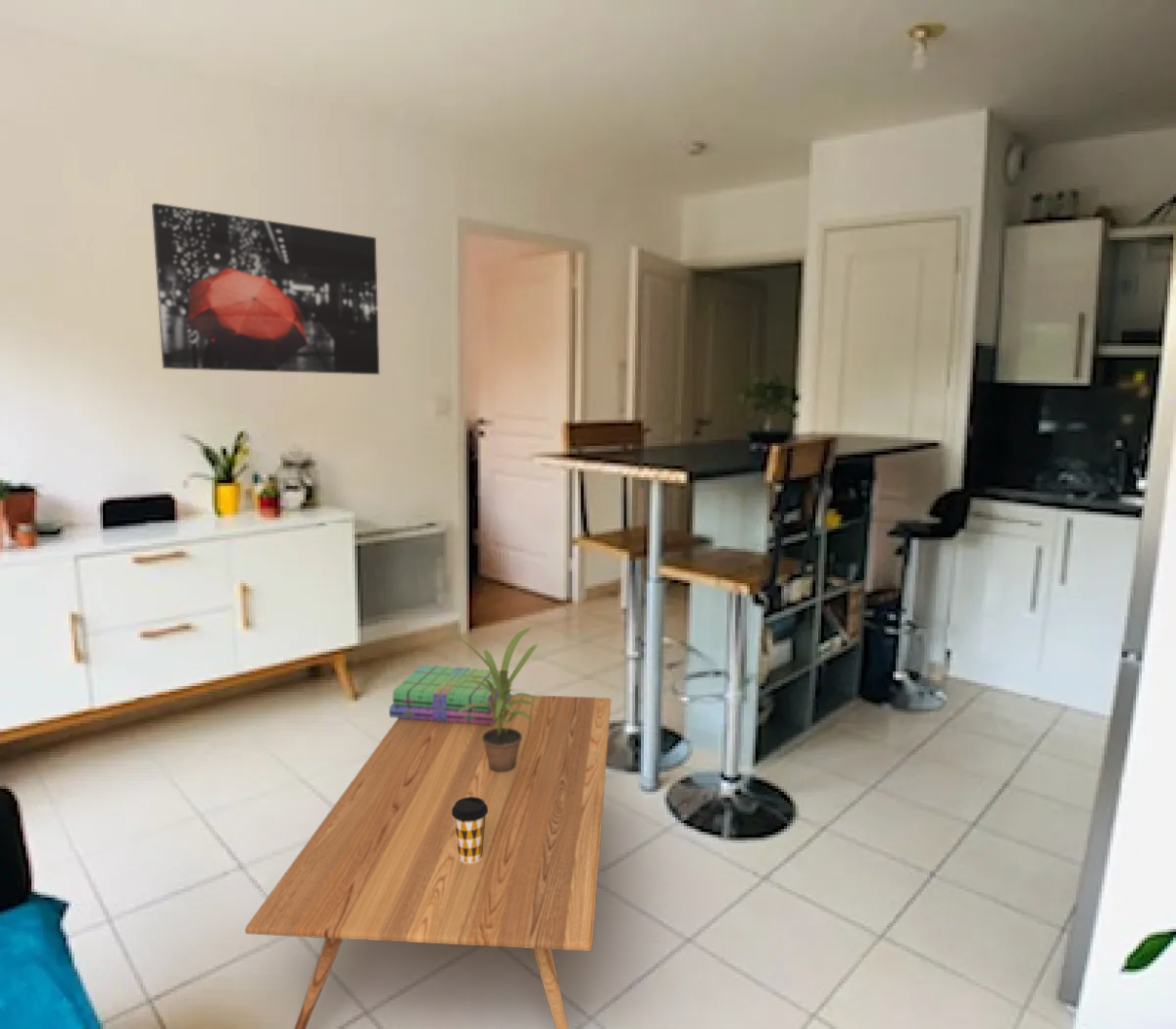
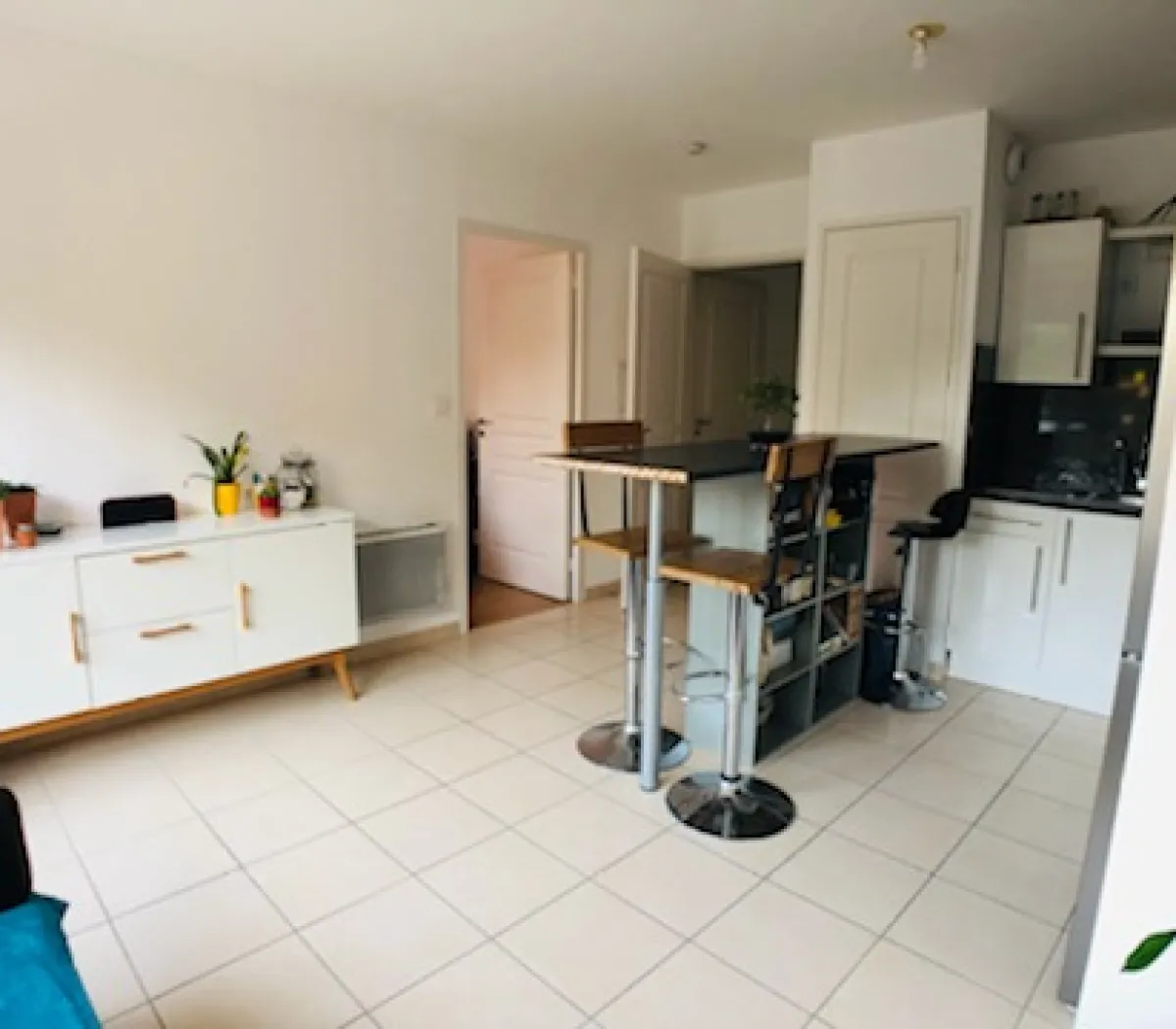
- wall art [151,202,380,375]
- potted plant [447,625,539,772]
- stack of books [388,663,514,725]
- coffee table [244,694,612,1029]
- coffee cup [452,797,488,863]
